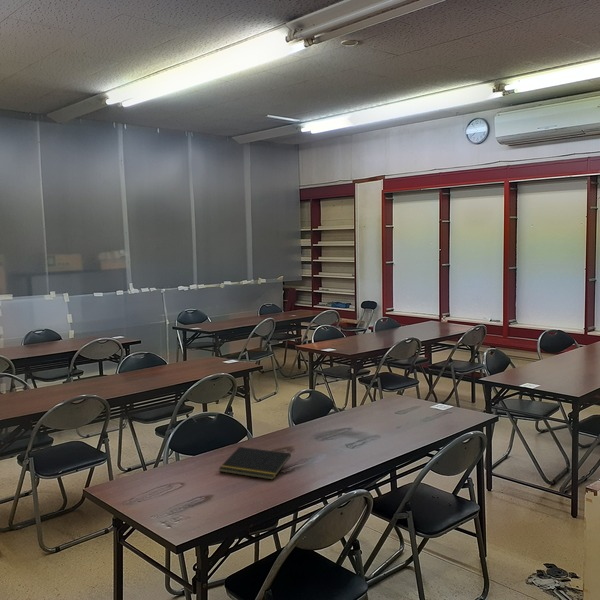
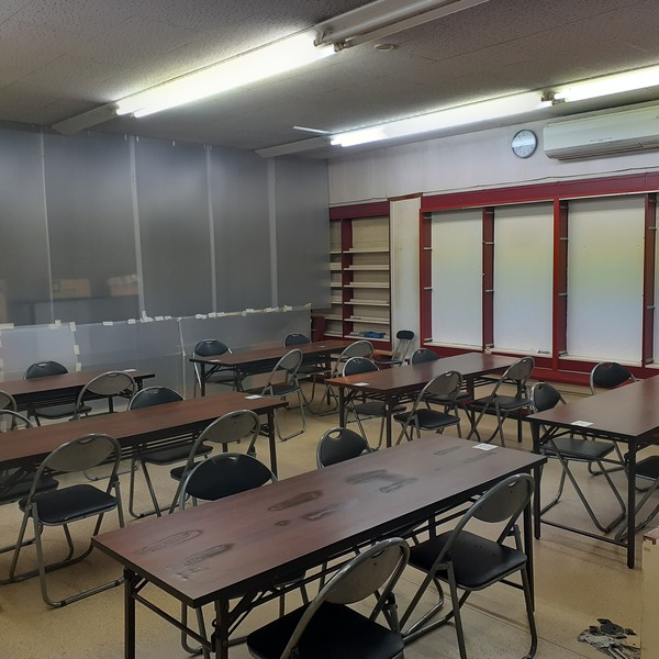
- notepad [218,446,292,481]
